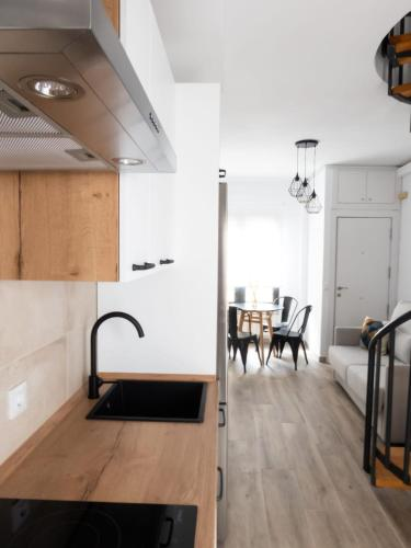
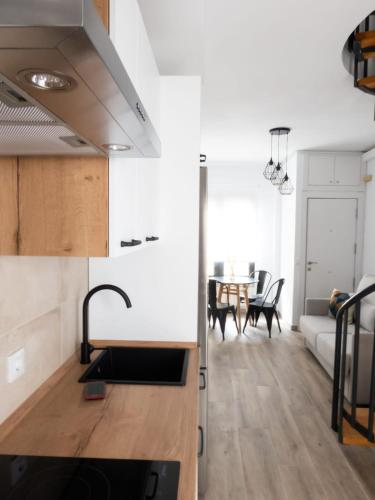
+ cell phone [84,380,107,400]
